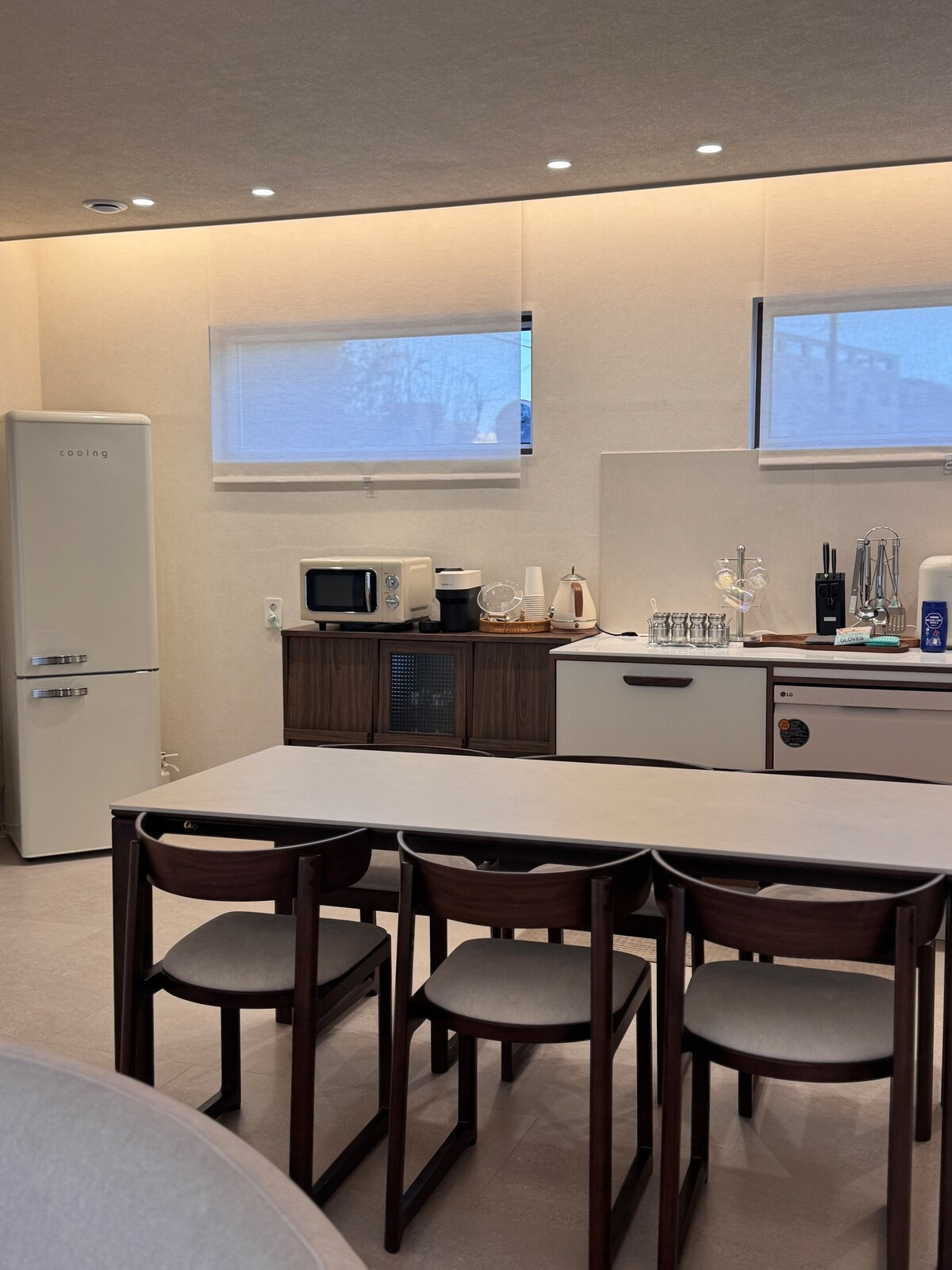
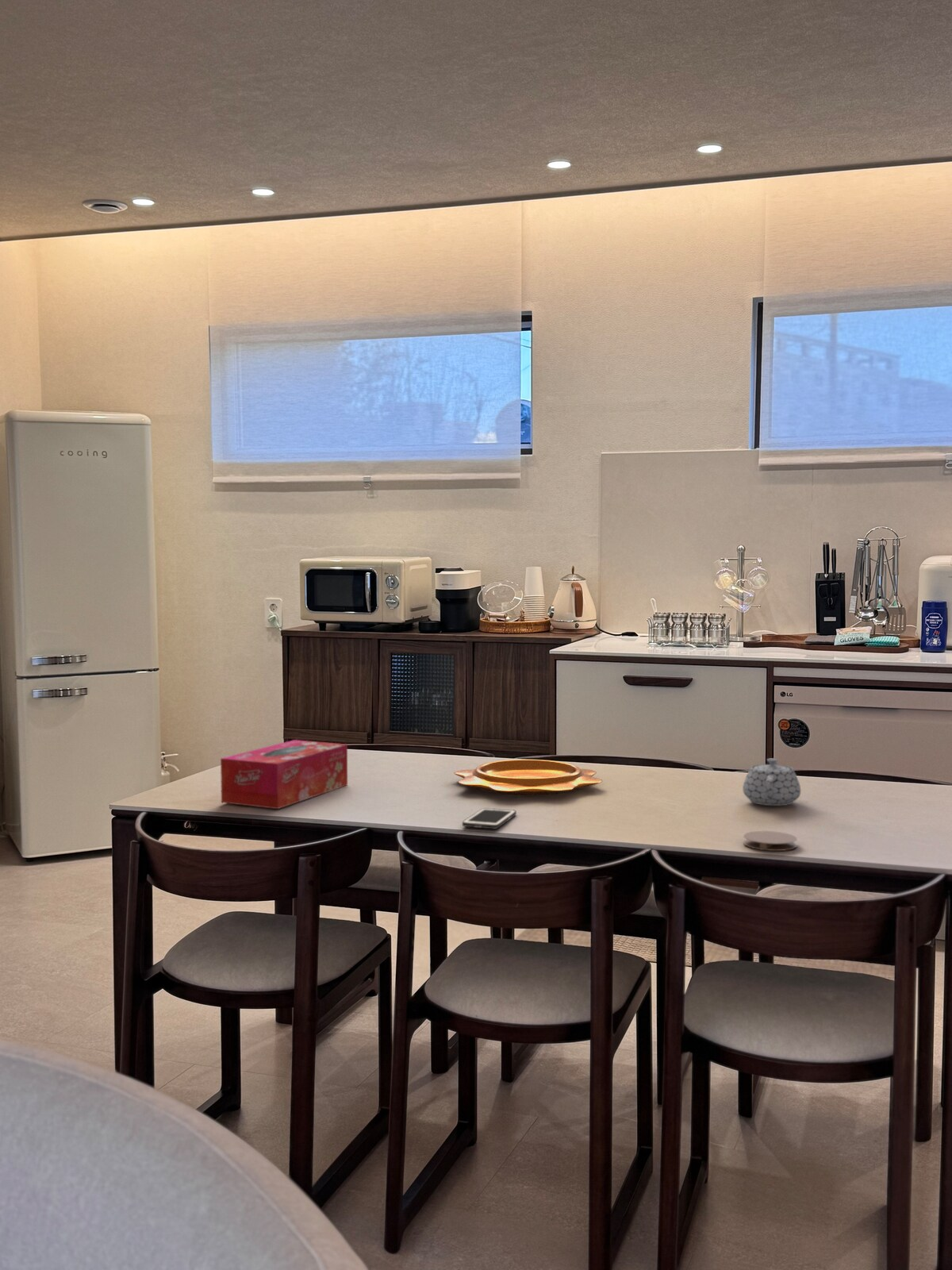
+ coaster [743,830,798,852]
+ decorative bowl [454,759,603,796]
+ teapot [742,758,801,806]
+ cell phone [462,807,517,829]
+ tissue box [220,739,348,810]
